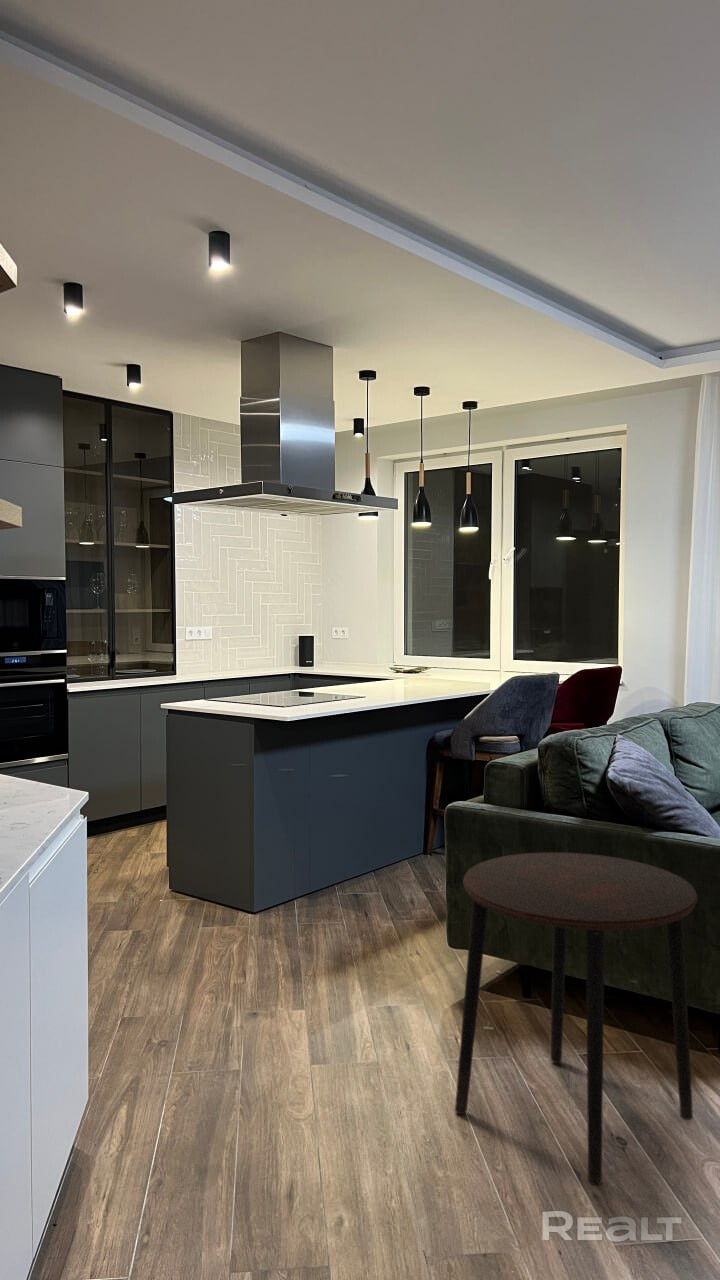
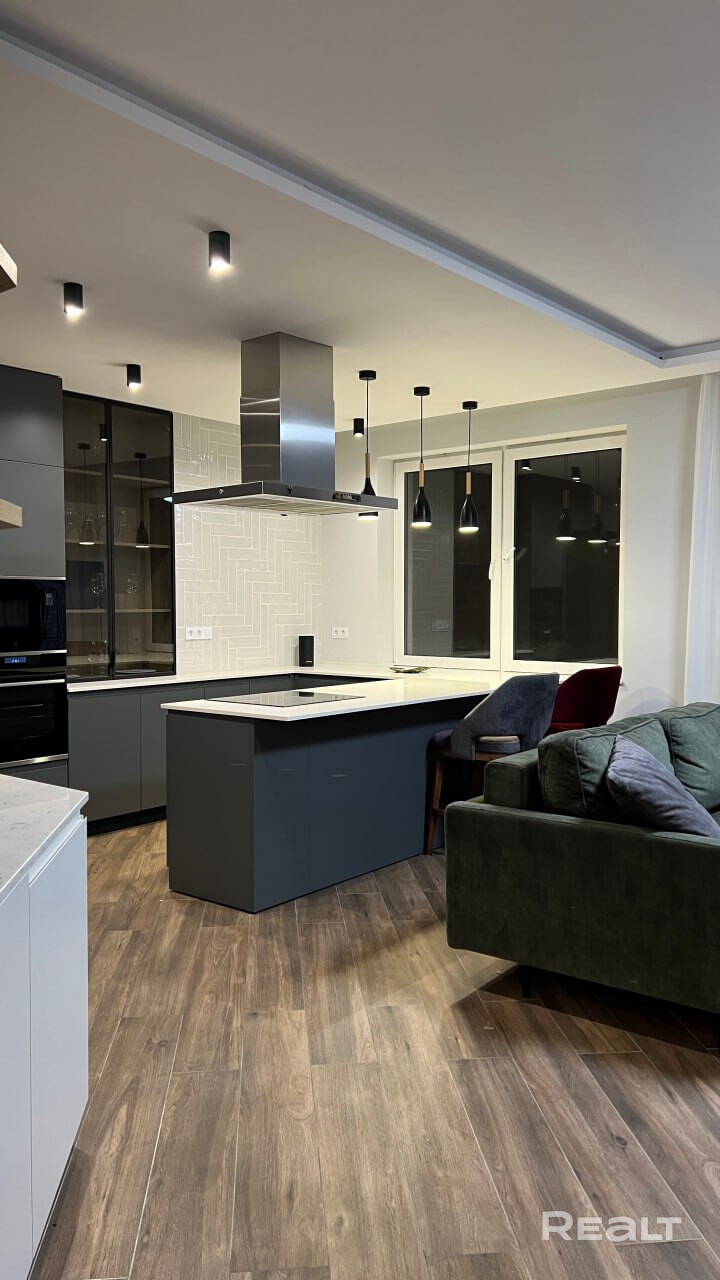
- side table [454,852,698,1187]
